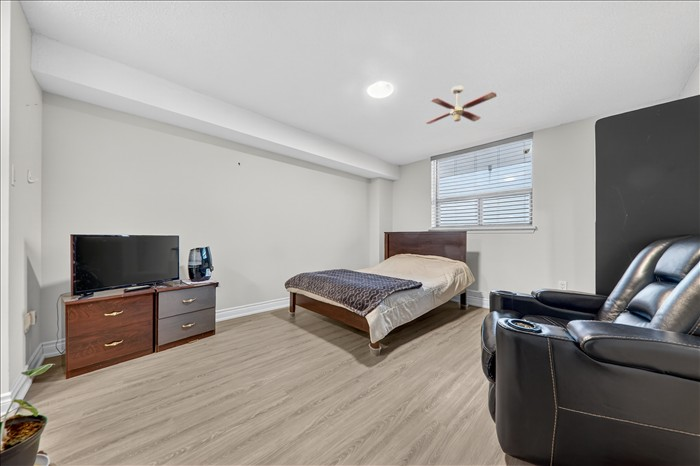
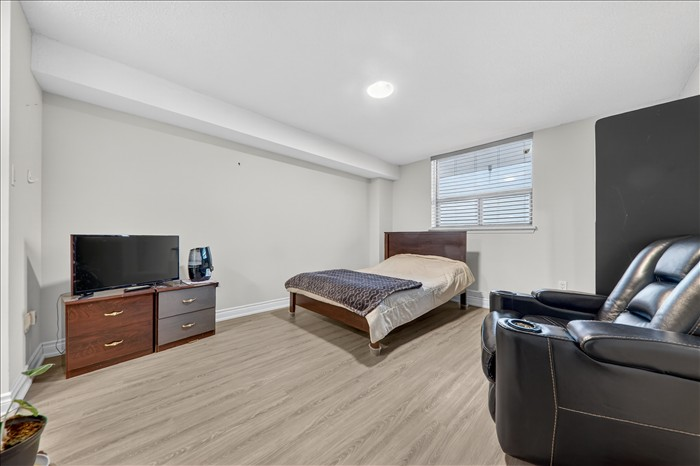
- ceiling fan [425,85,498,125]
